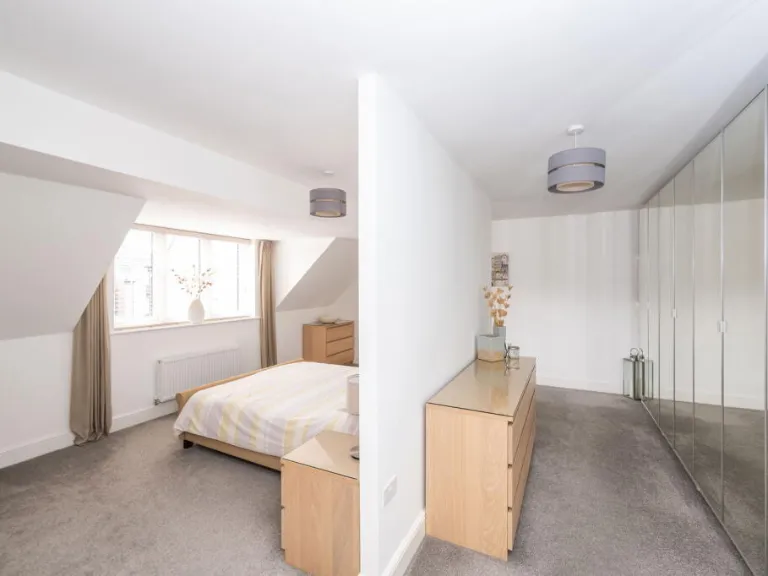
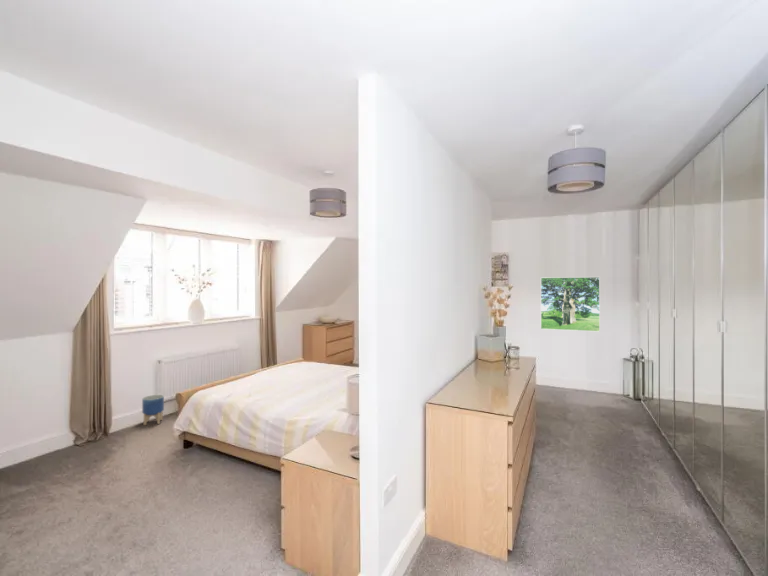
+ planter [141,394,165,426]
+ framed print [540,276,601,332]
